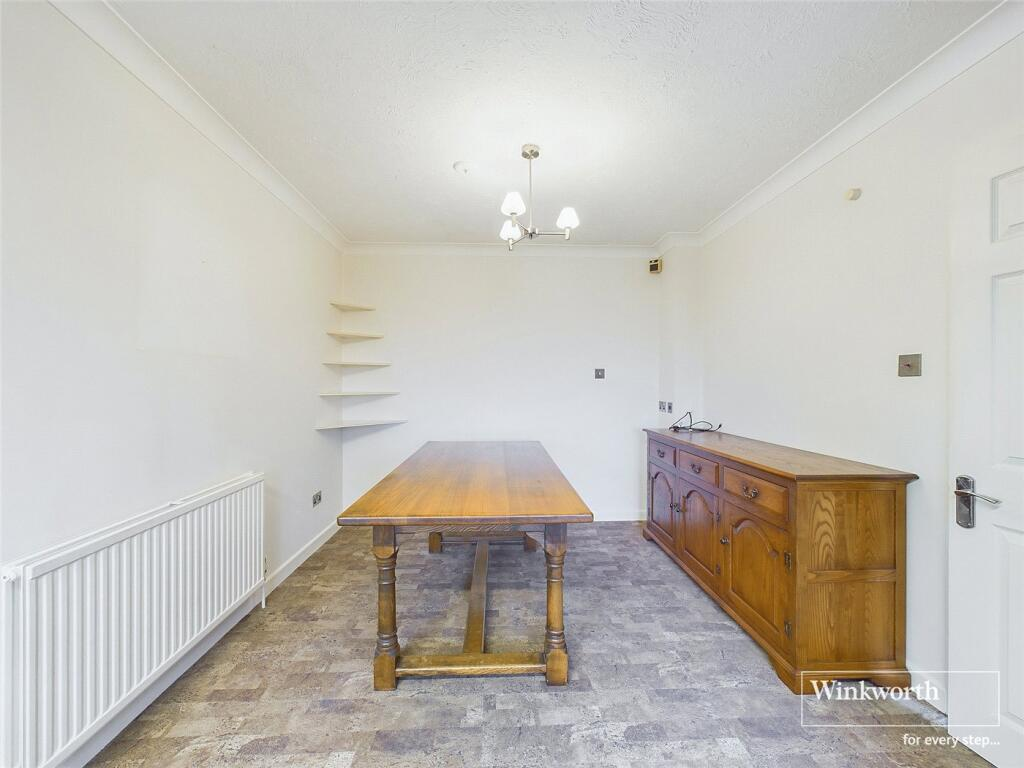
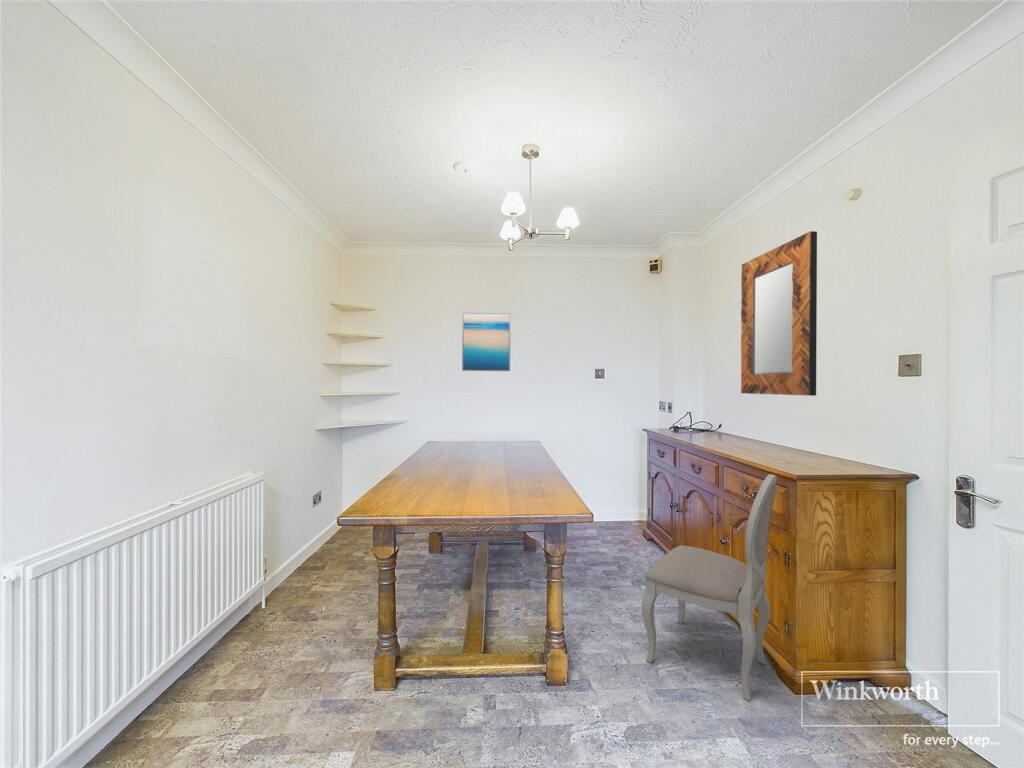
+ home mirror [740,230,818,397]
+ wall art [461,311,512,372]
+ dining chair [641,473,778,702]
